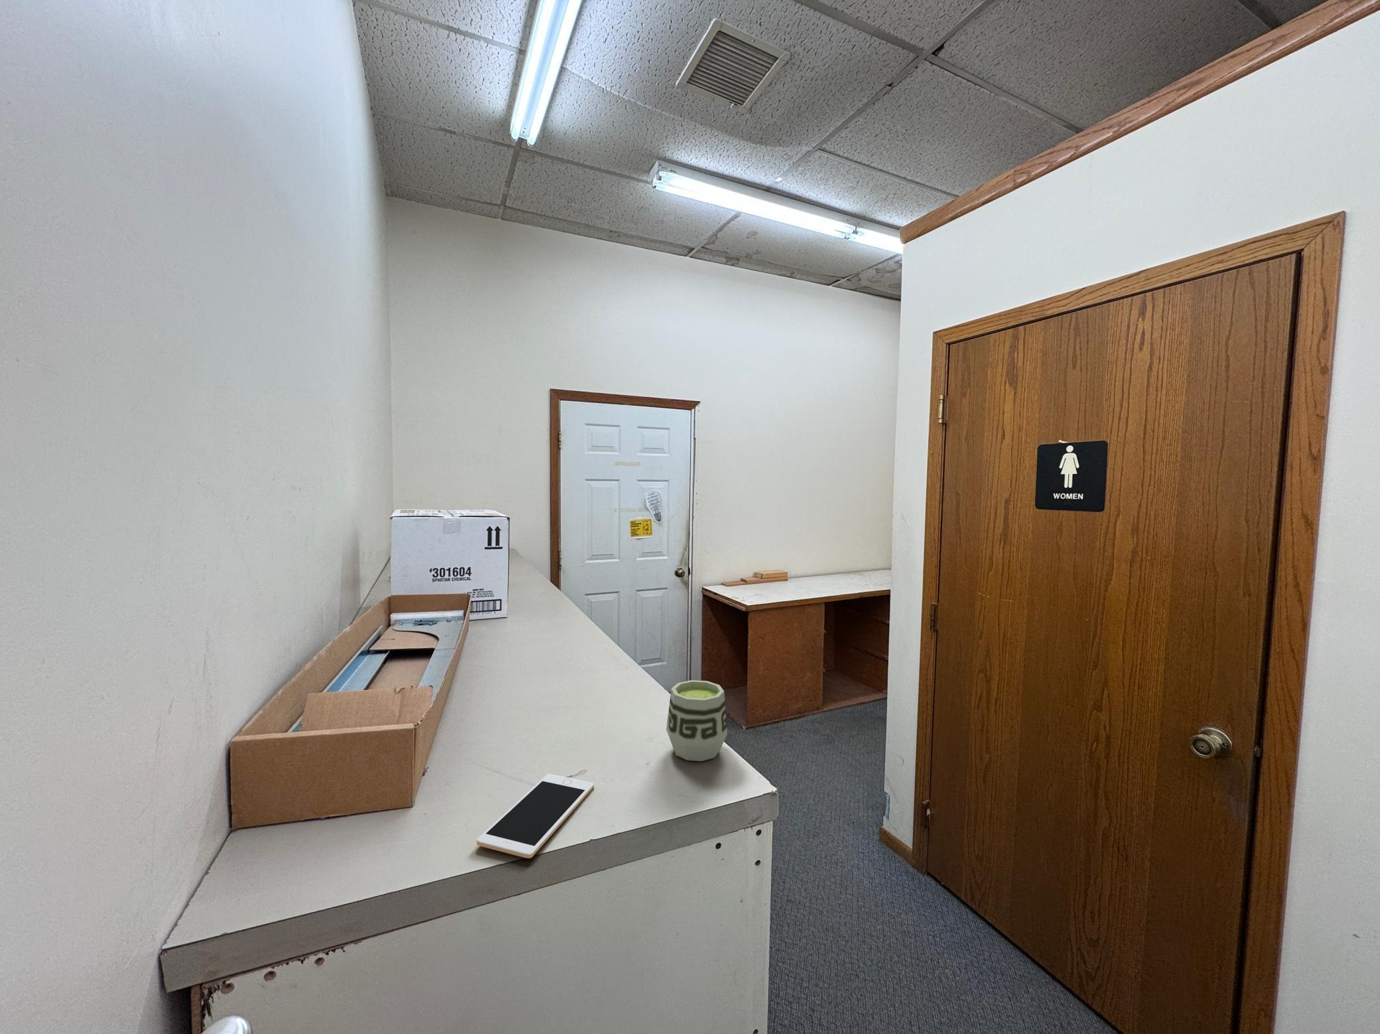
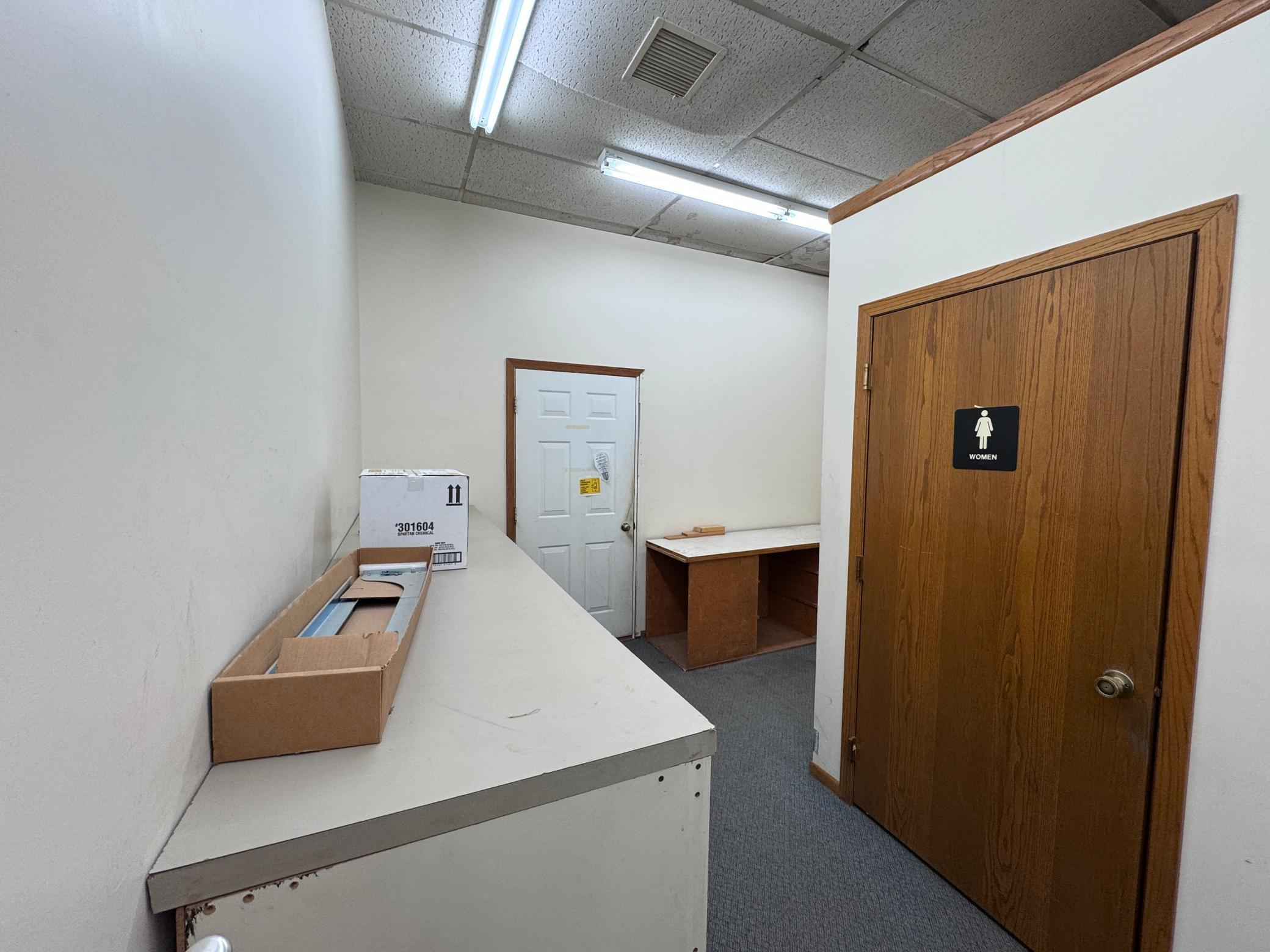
- cup [665,680,728,761]
- cell phone [476,773,594,859]
